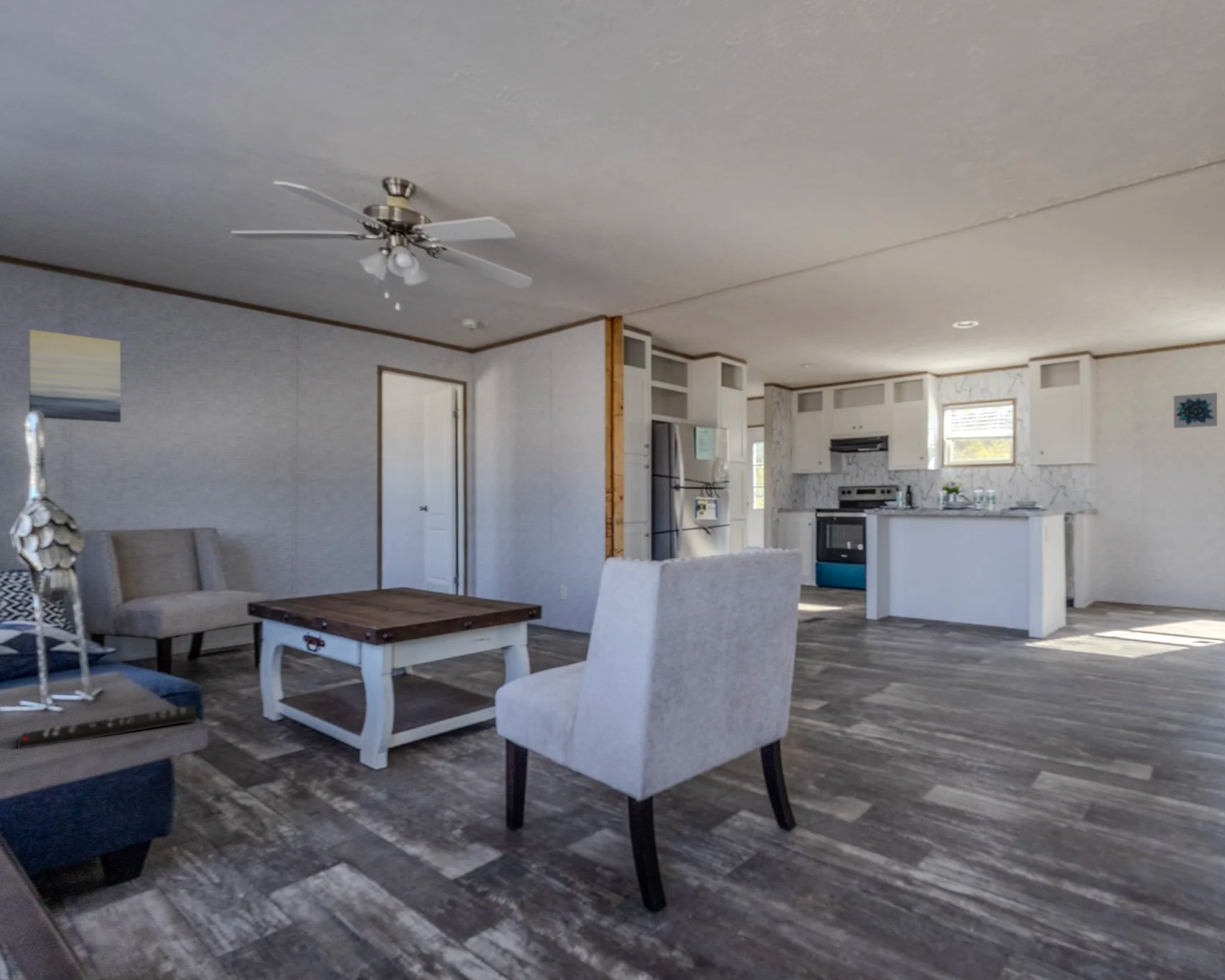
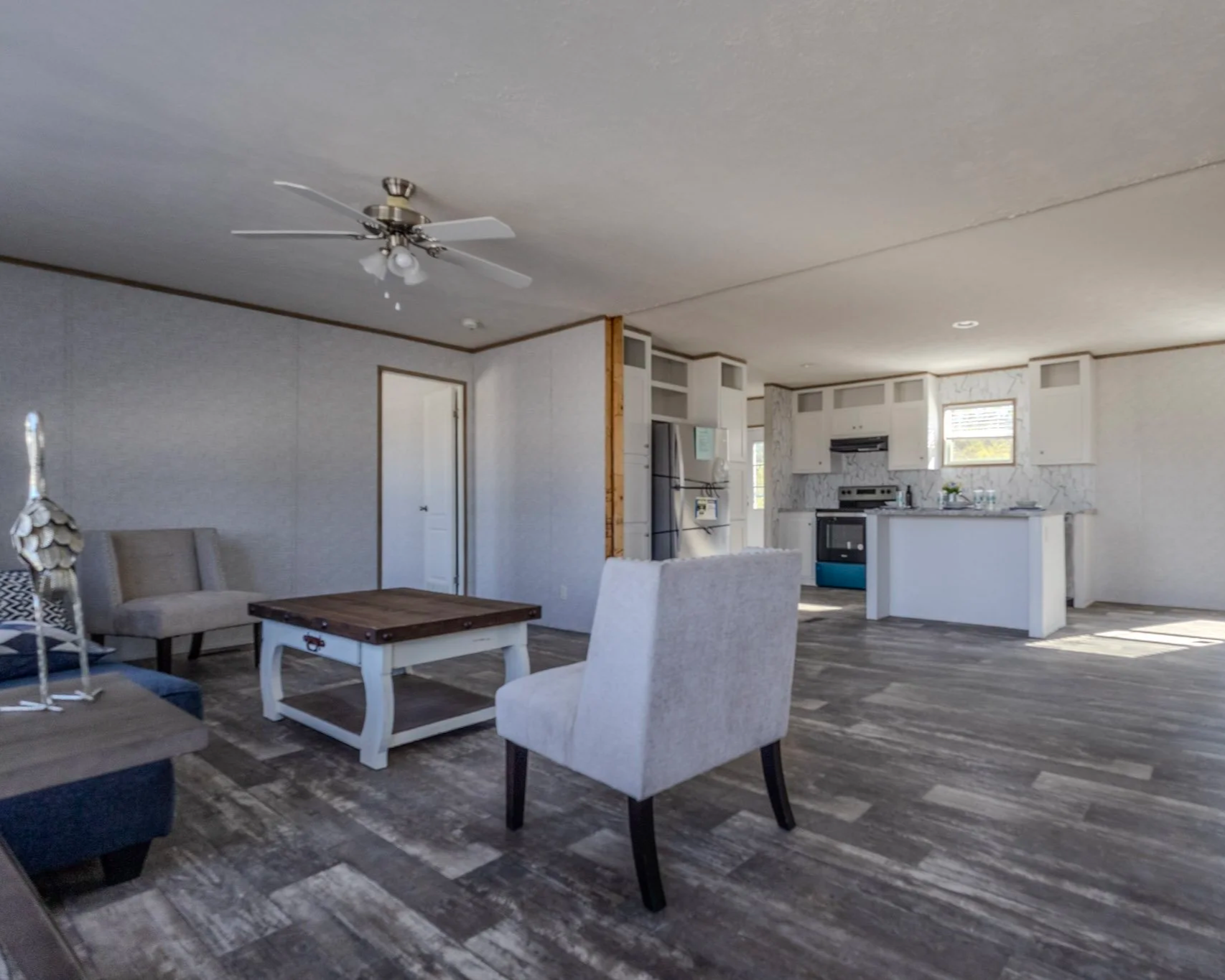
- wall art [1173,392,1218,429]
- remote control [17,705,197,750]
- wall art [28,329,121,423]
